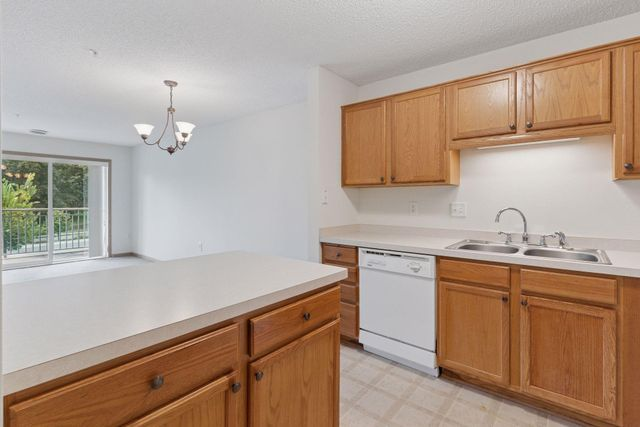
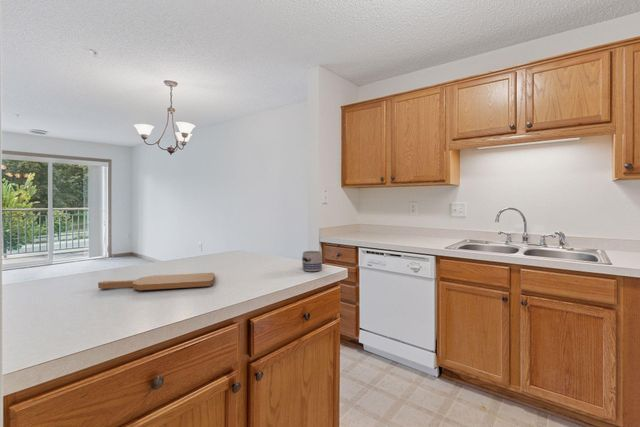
+ mug [301,250,323,272]
+ cutting board [97,272,216,291]
